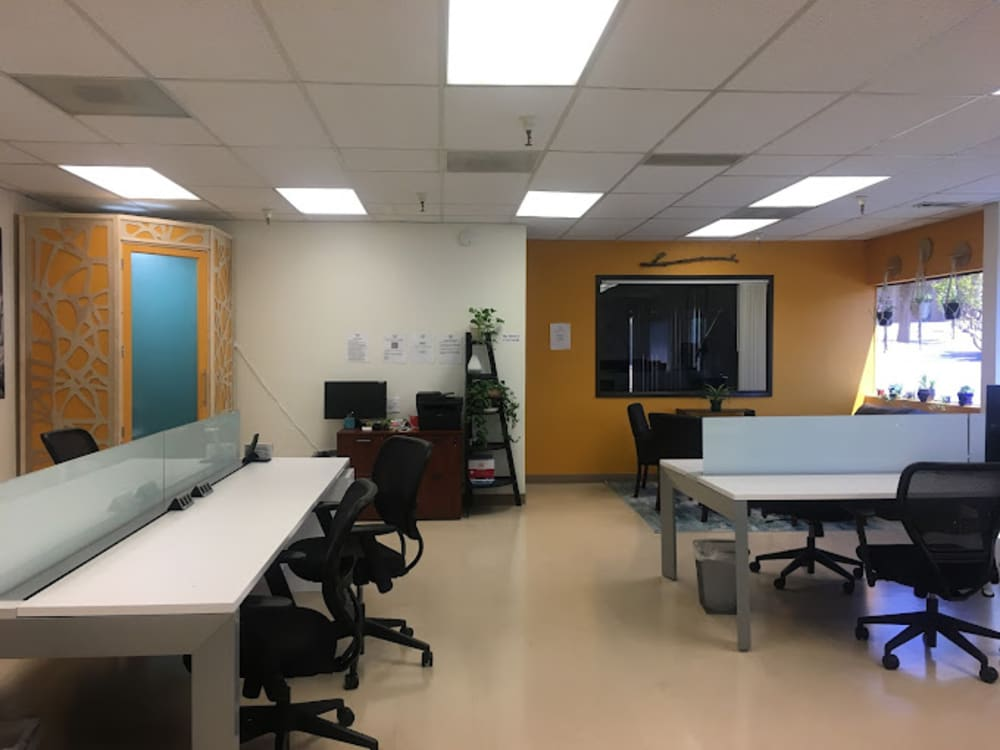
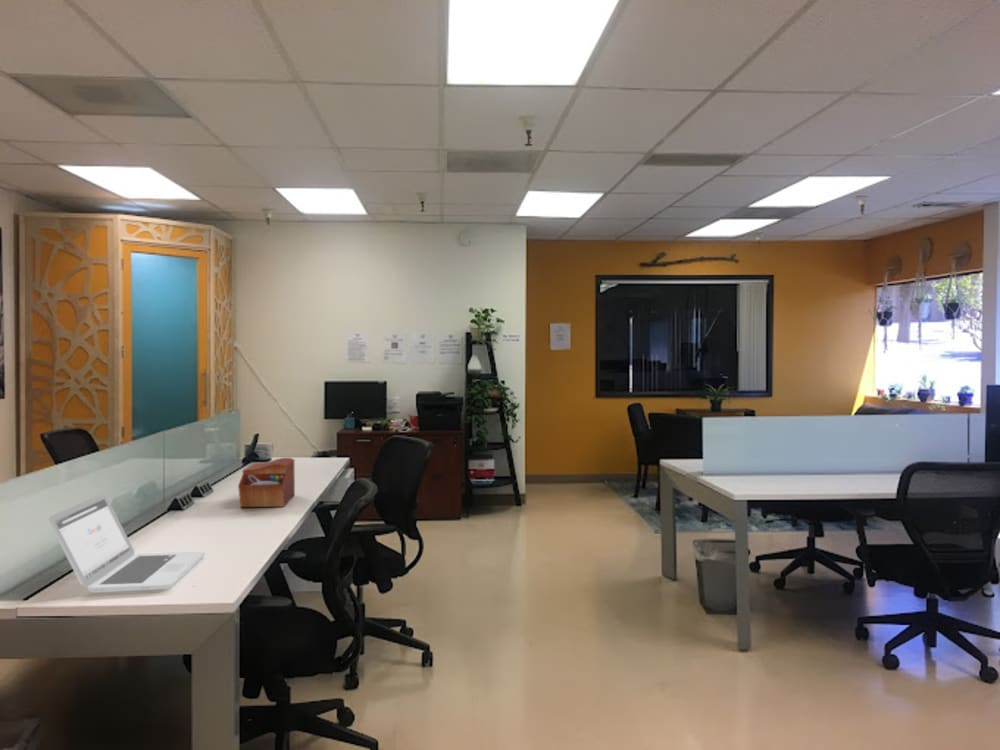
+ laptop [48,493,206,593]
+ sewing box [237,457,296,508]
